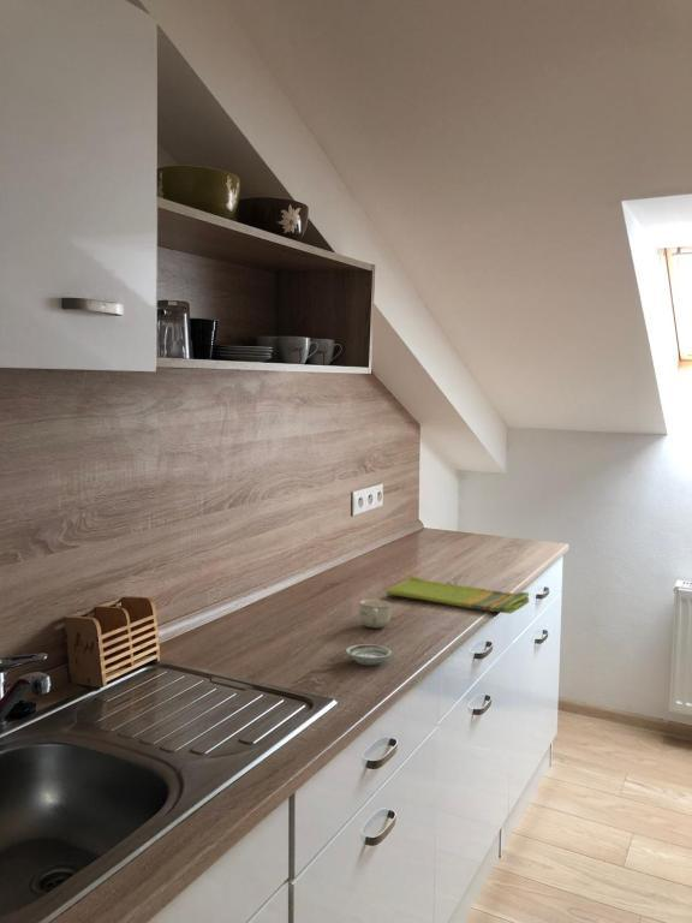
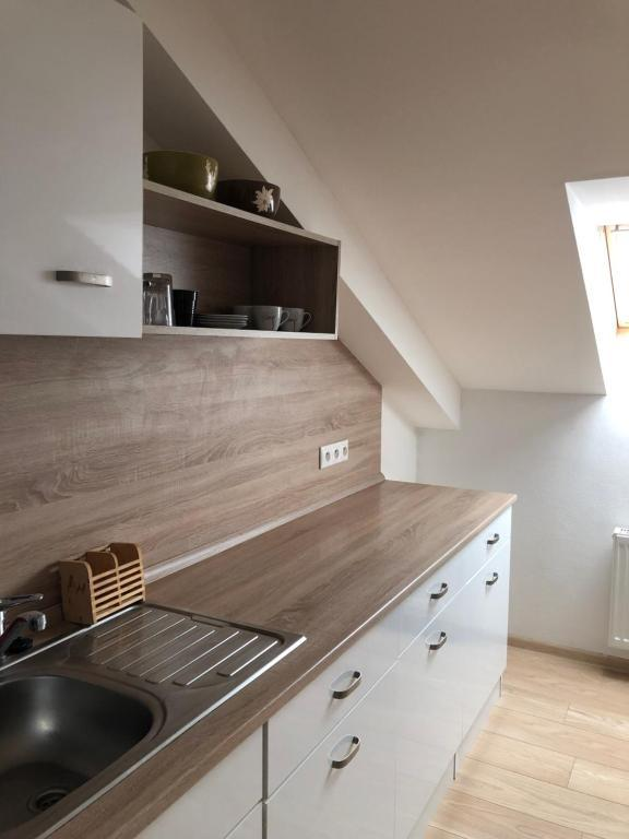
- saucer [345,643,393,666]
- dish towel [386,576,530,615]
- cup [358,599,393,629]
